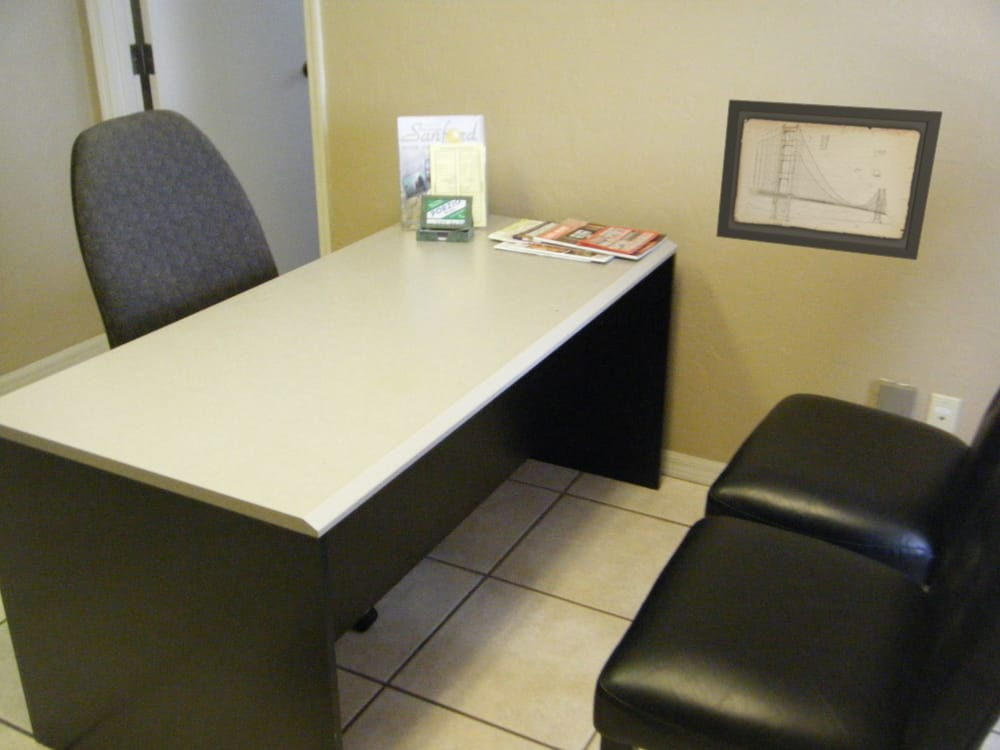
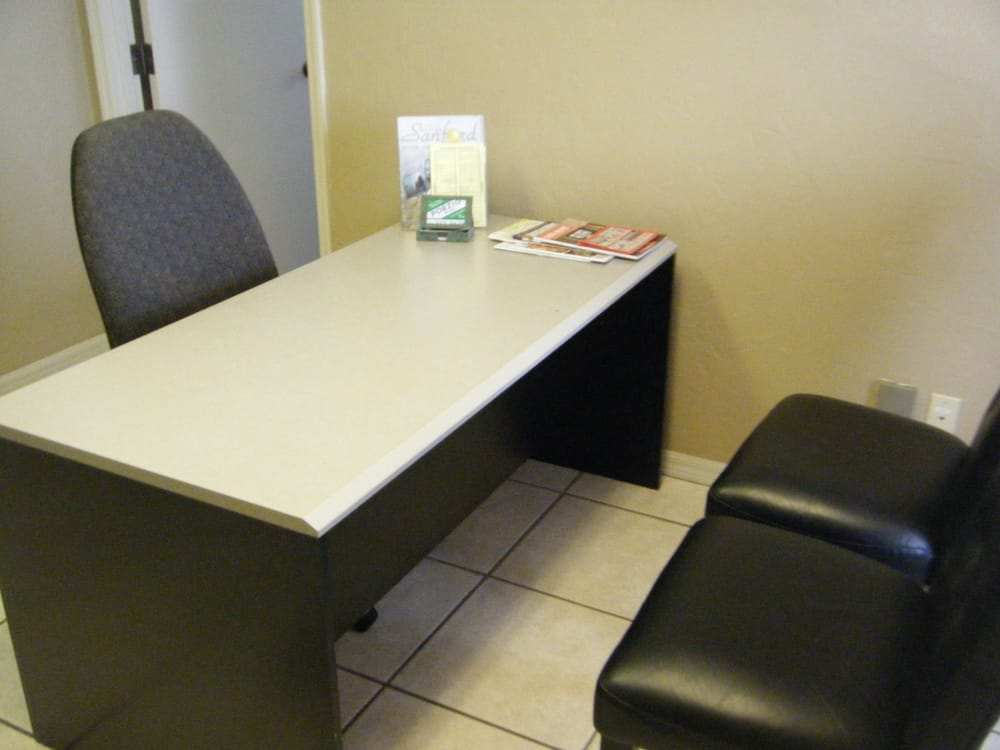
- wall art [715,98,944,261]
